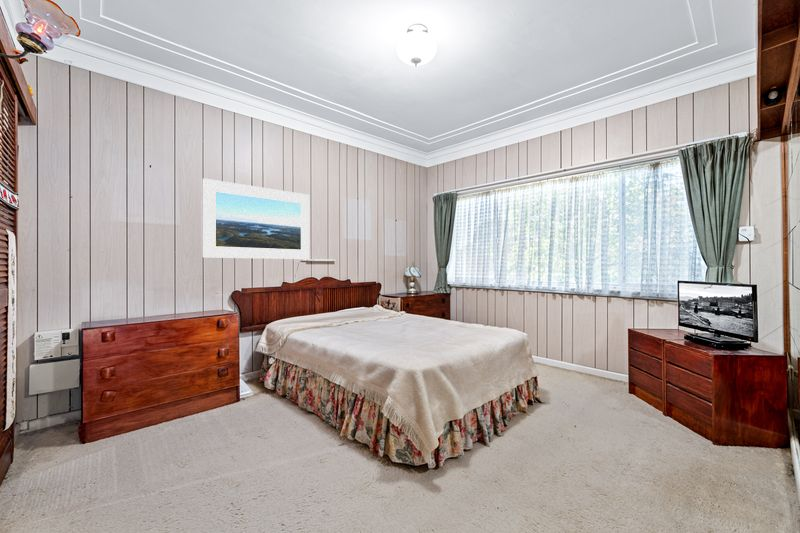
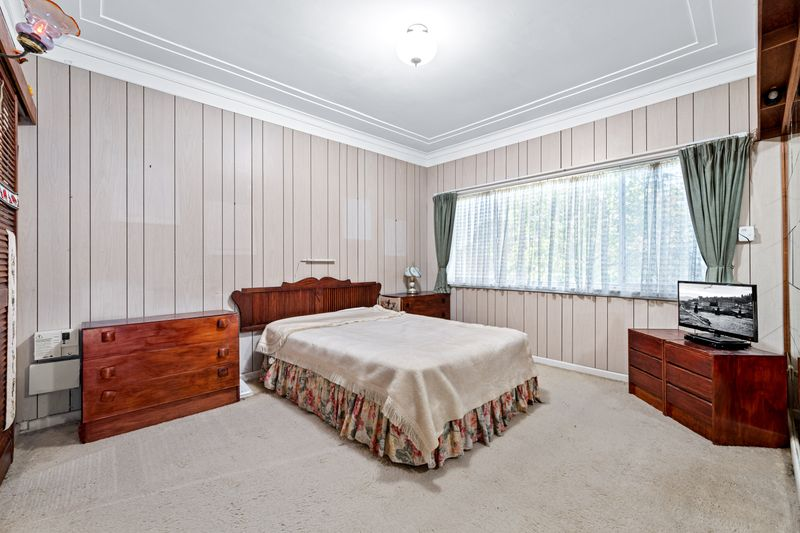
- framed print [202,177,311,260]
